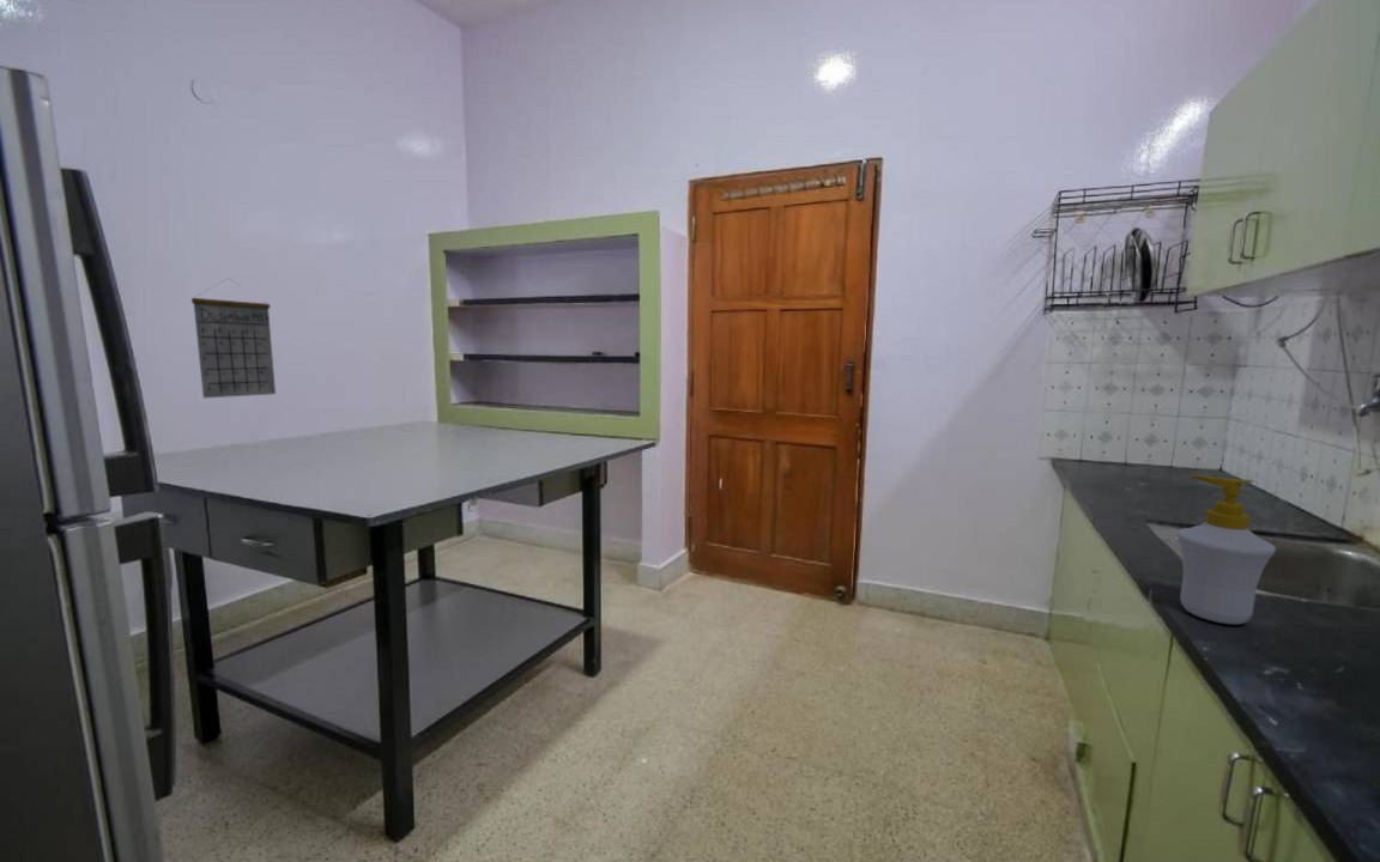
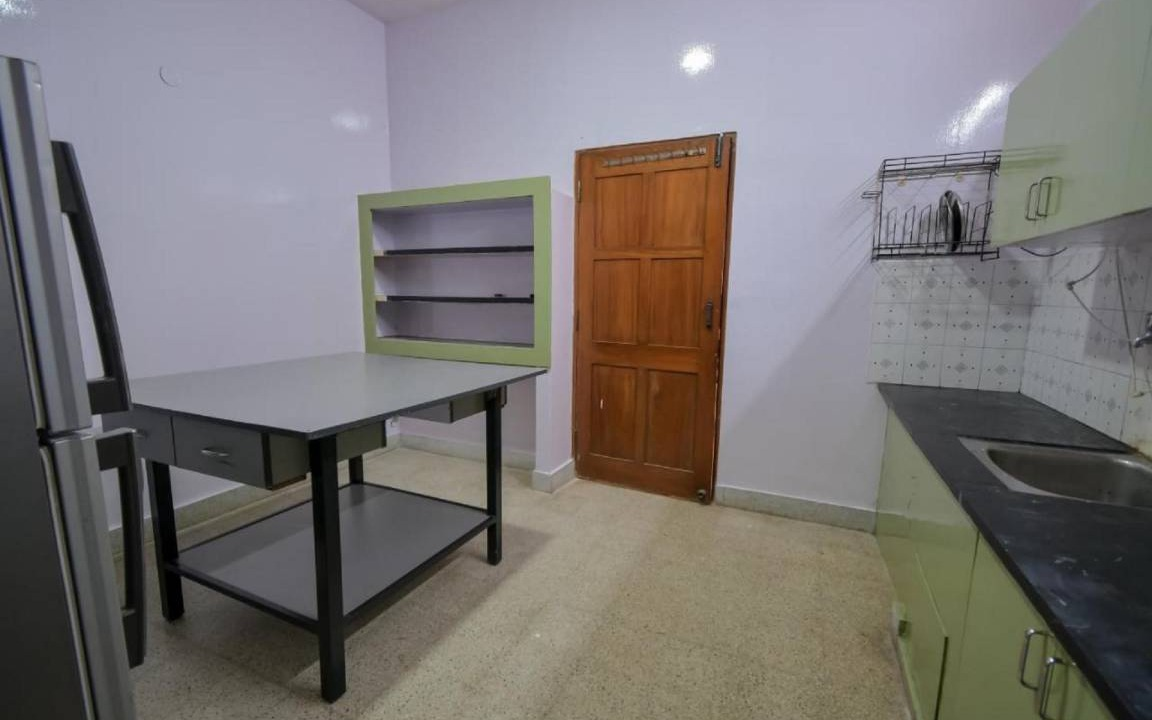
- soap bottle [1175,474,1277,625]
- calendar [190,277,277,399]
